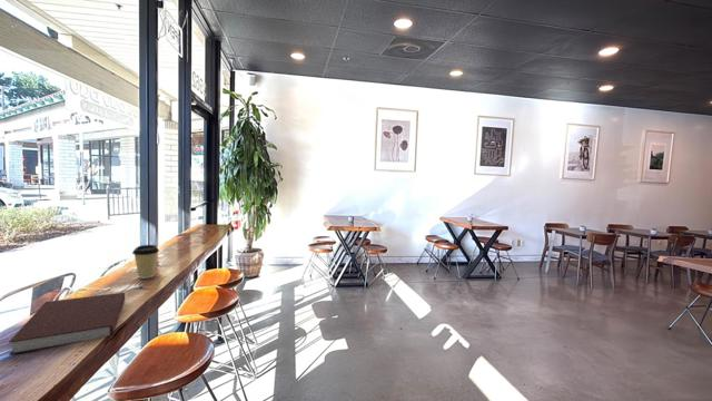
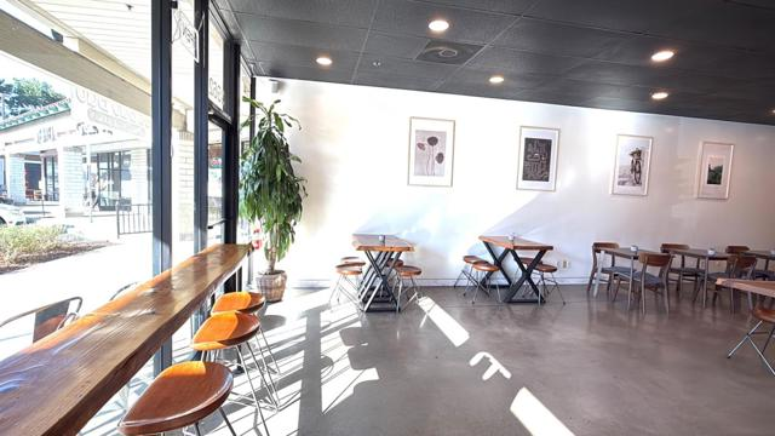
- coffee cup [131,244,160,280]
- notebook [8,292,126,356]
